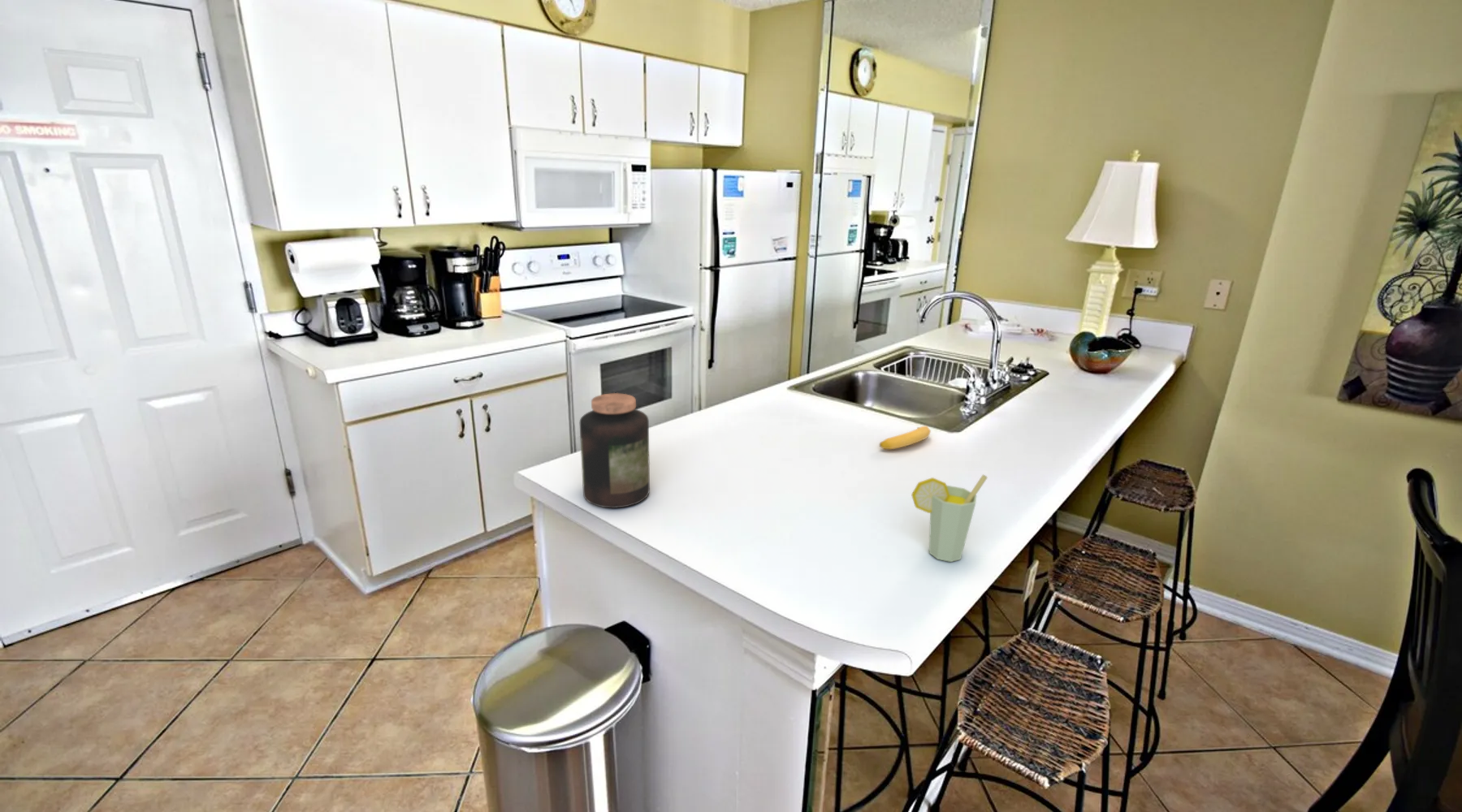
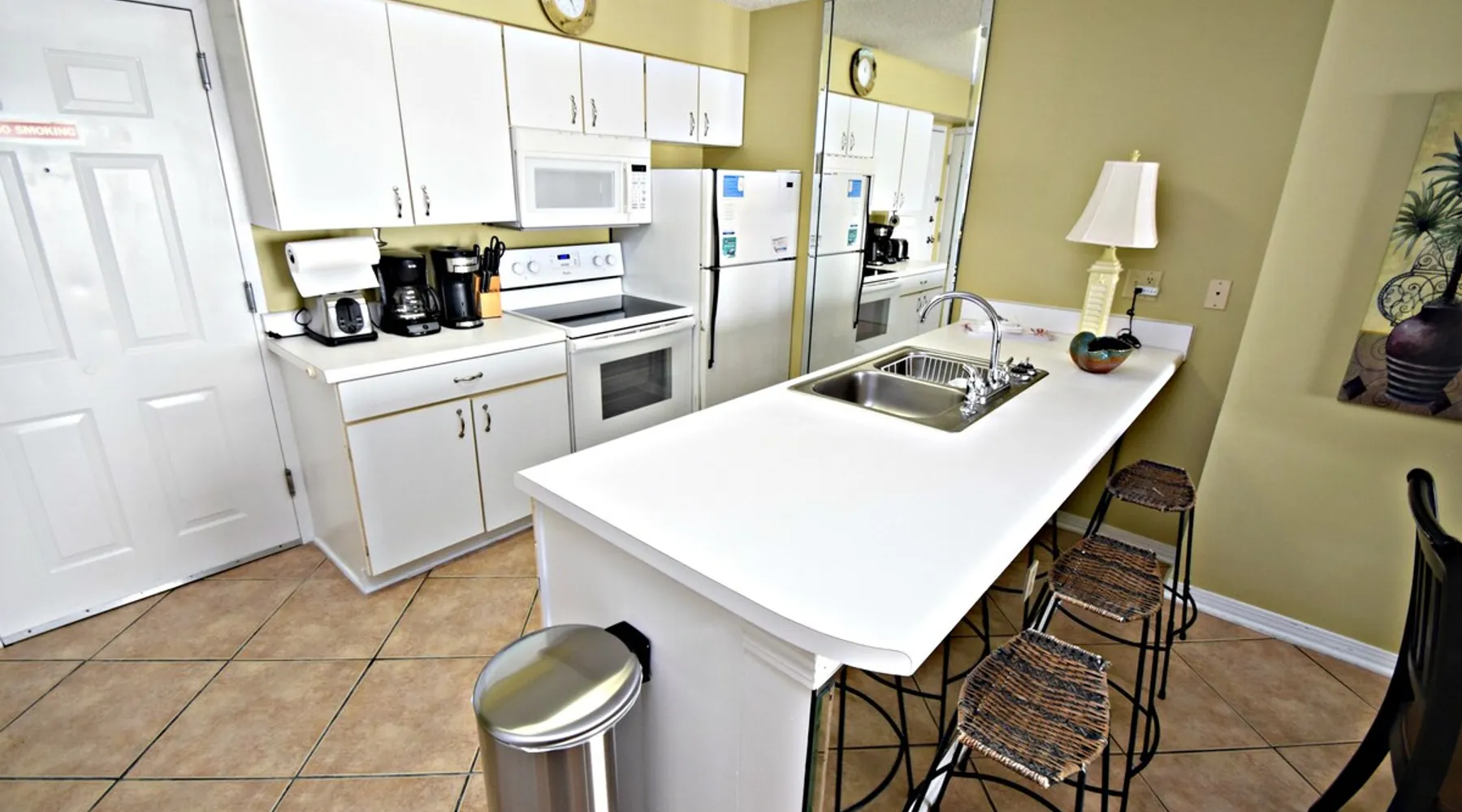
- jar [579,392,651,509]
- banana [879,425,932,450]
- cup [911,474,988,563]
